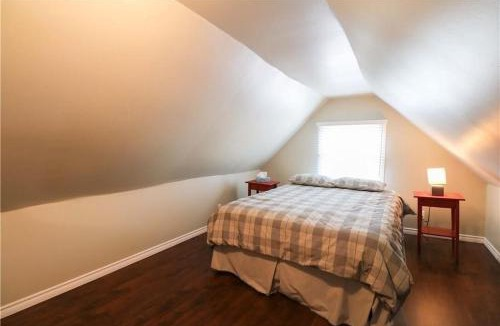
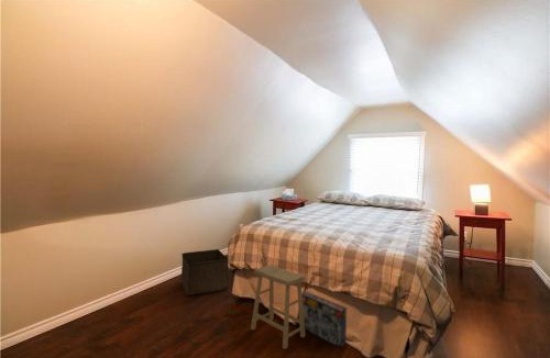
+ box [298,290,349,349]
+ storage bin [180,248,230,297]
+ footstool [250,264,307,350]
